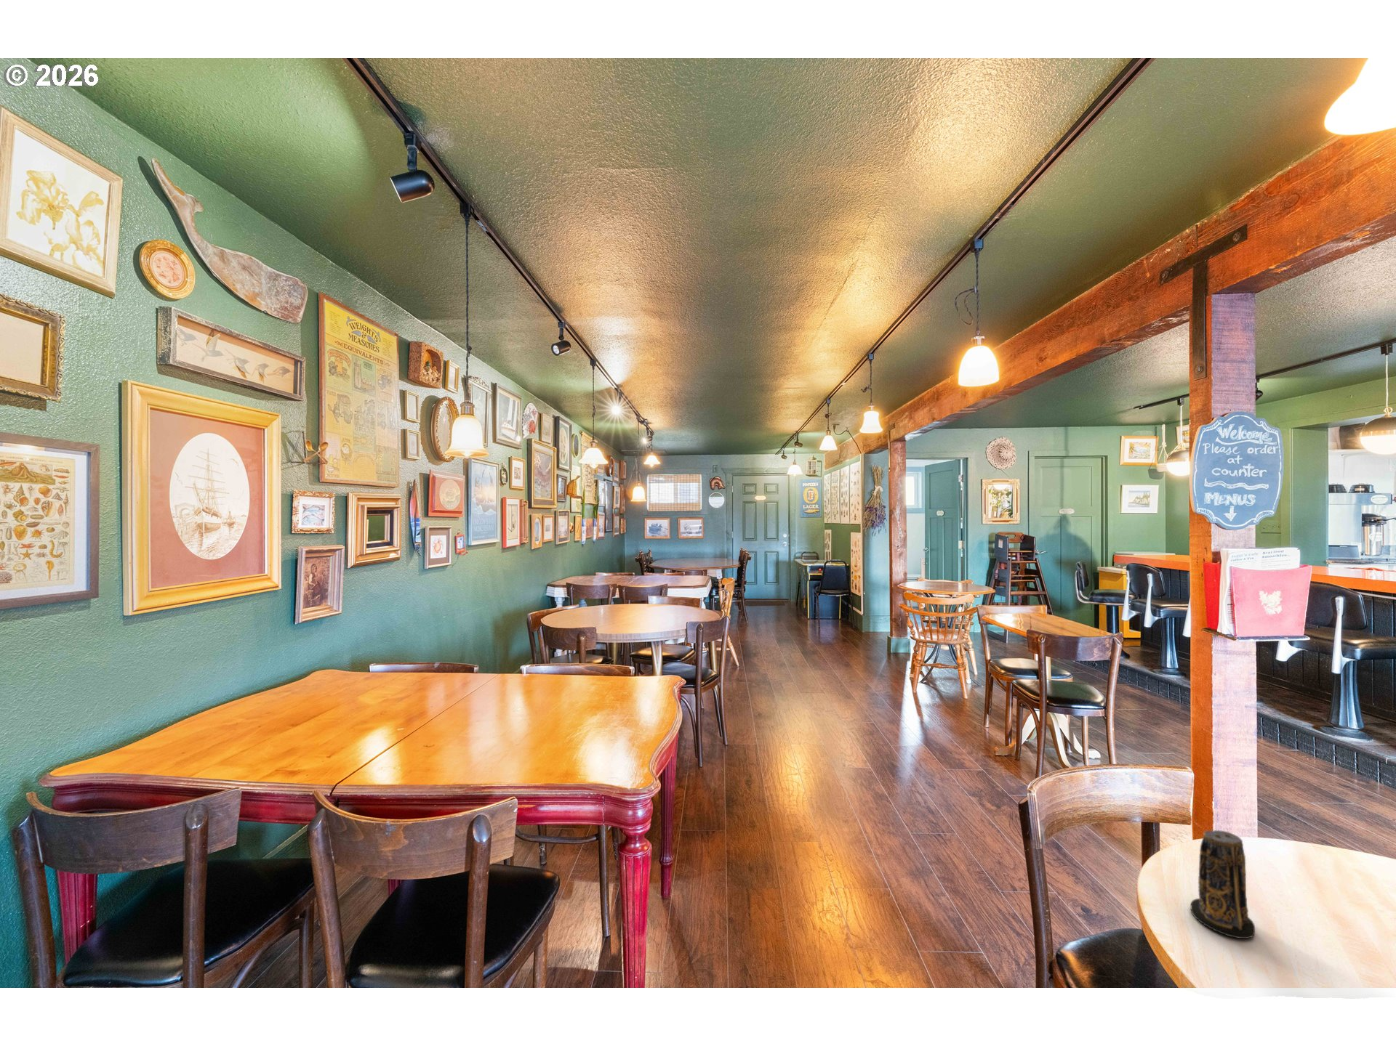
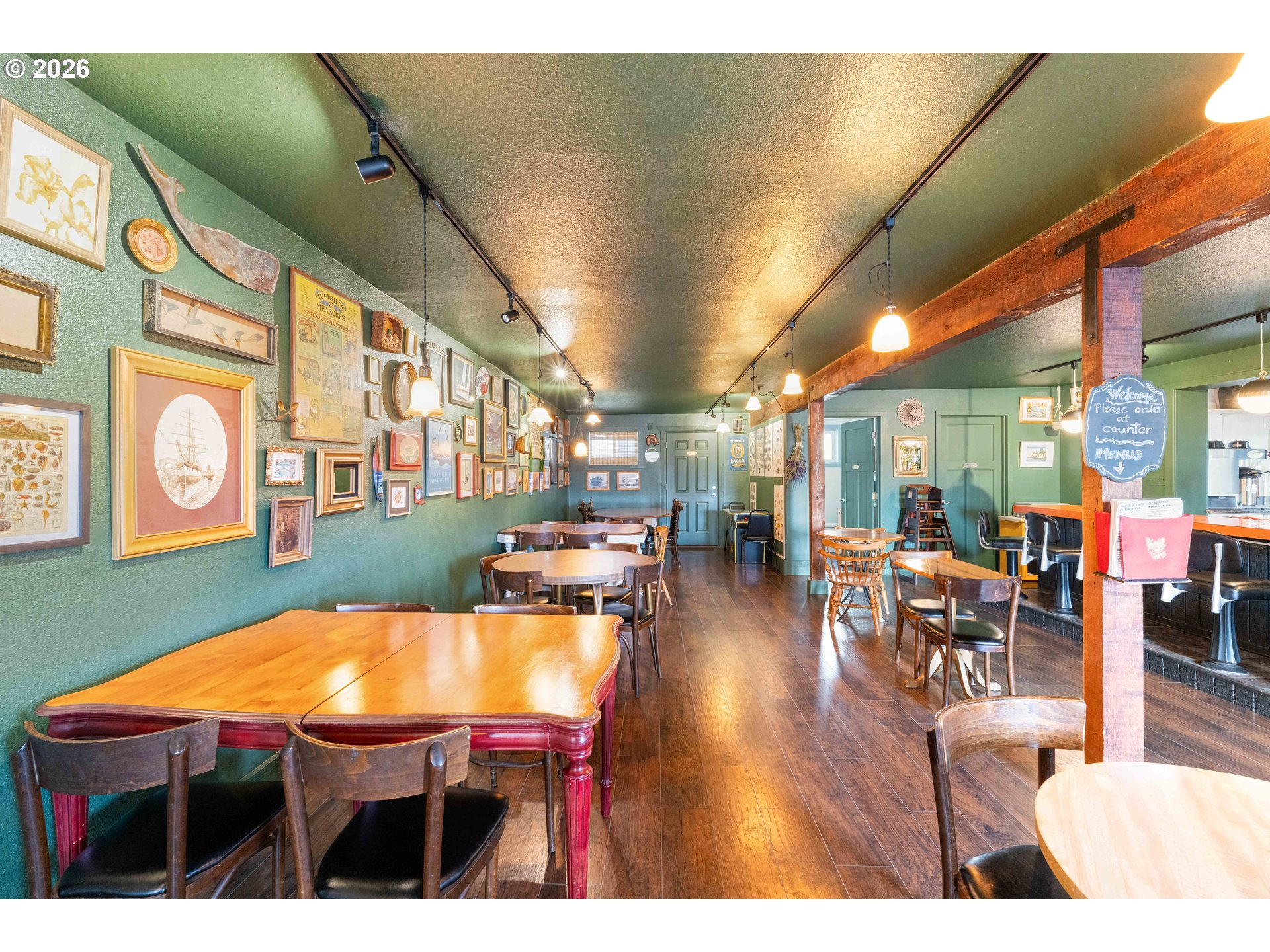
- candle [1190,830,1255,939]
